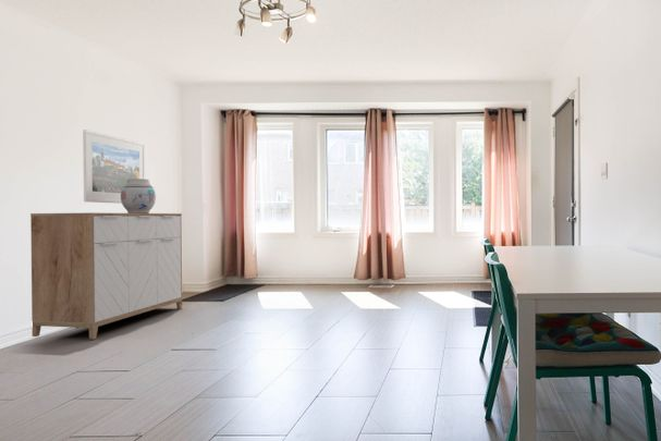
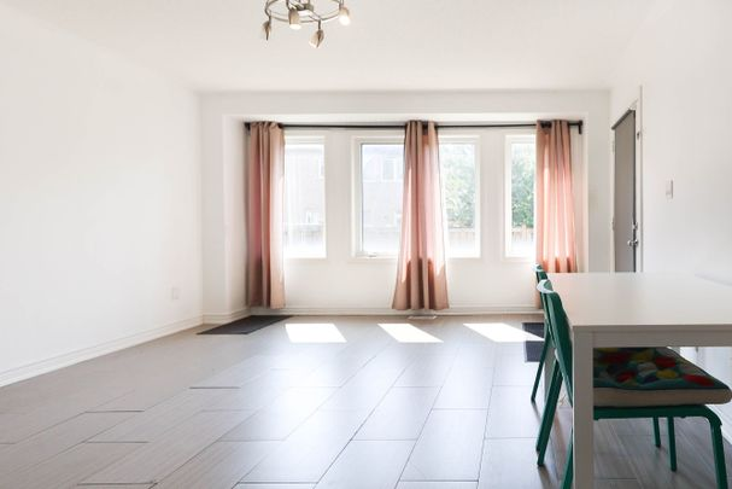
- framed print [82,128,146,205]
- vase [121,179,157,213]
- sideboard [29,211,183,340]
